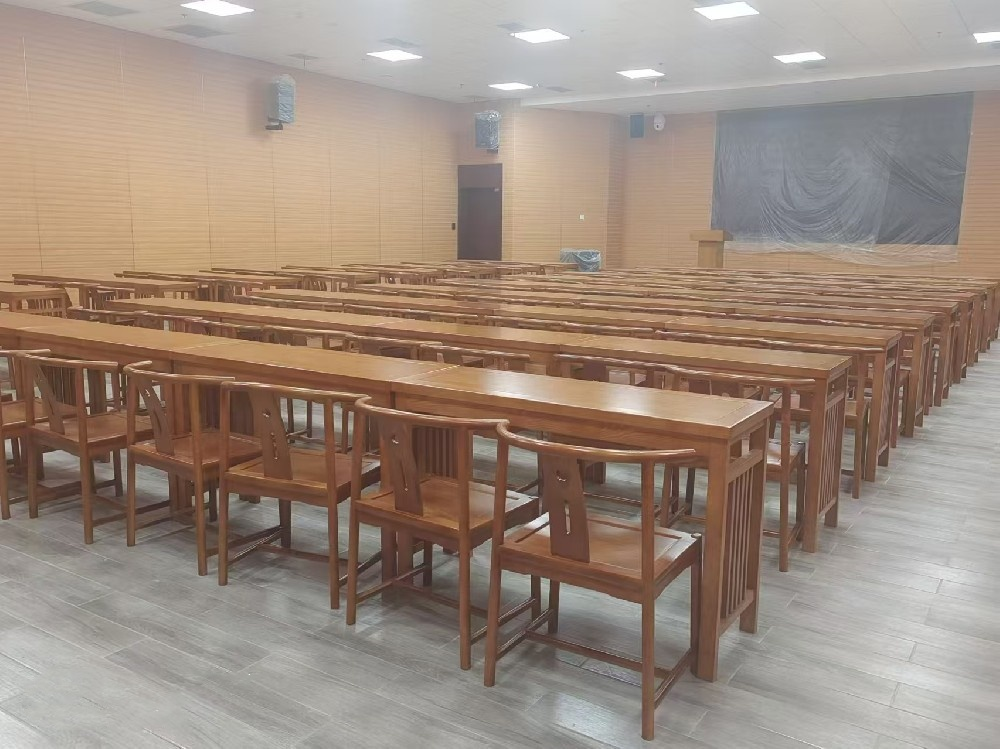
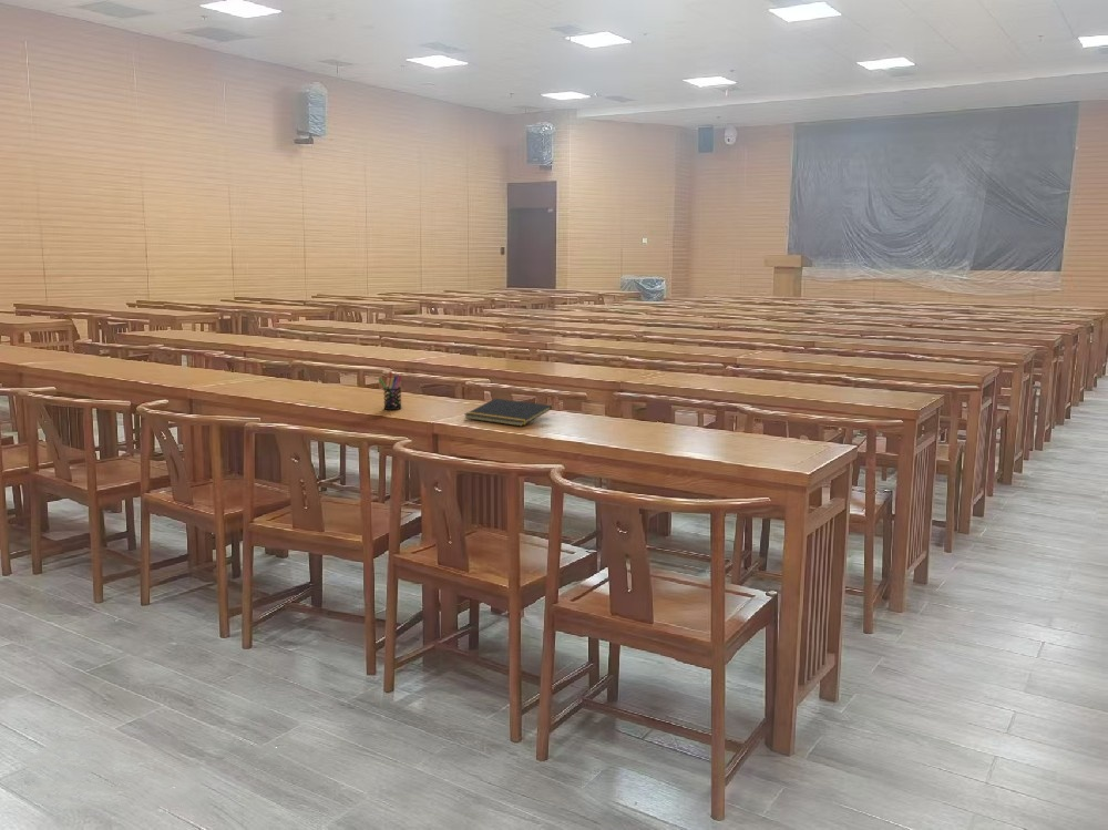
+ notepad [464,398,553,428]
+ pen holder [378,370,402,411]
